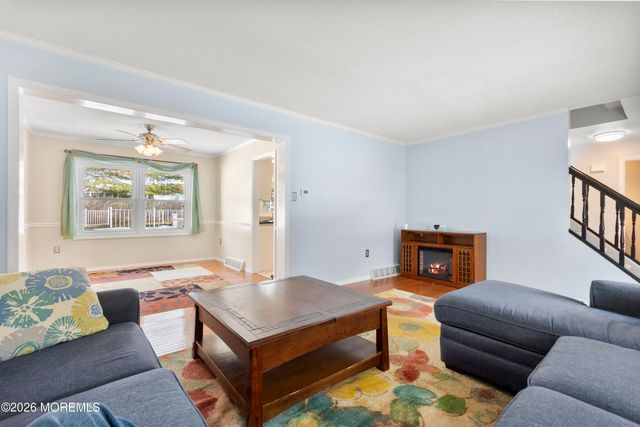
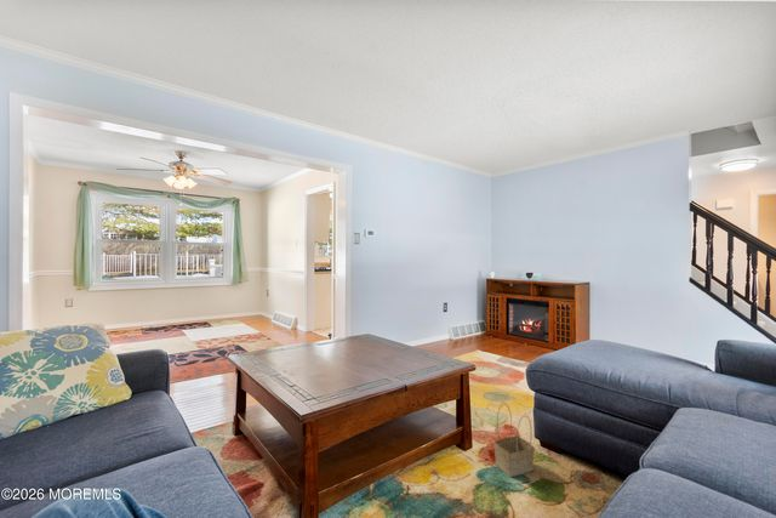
+ basket [493,402,536,478]
